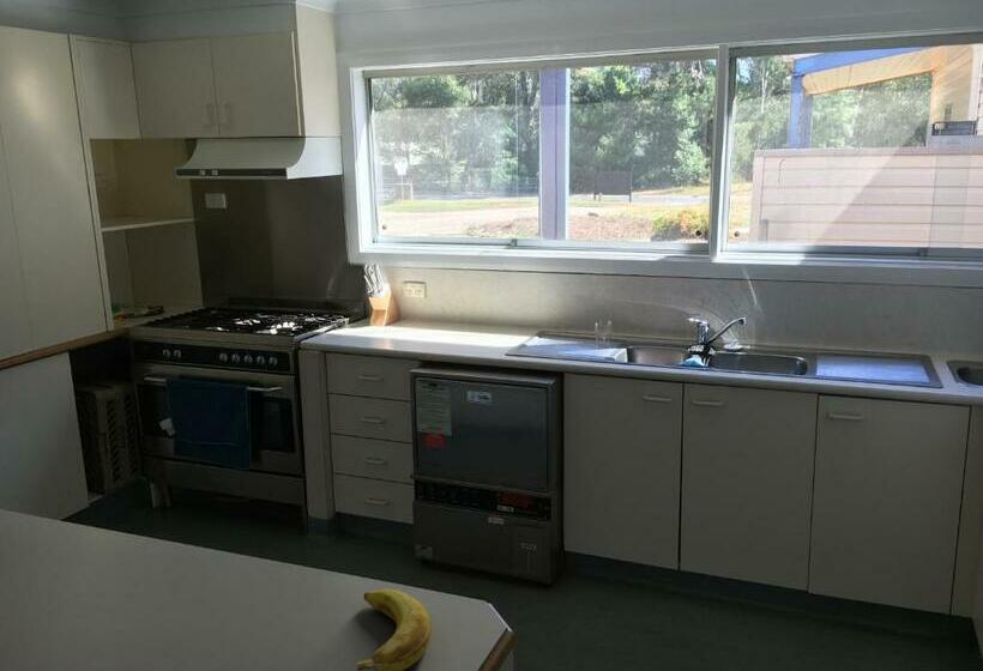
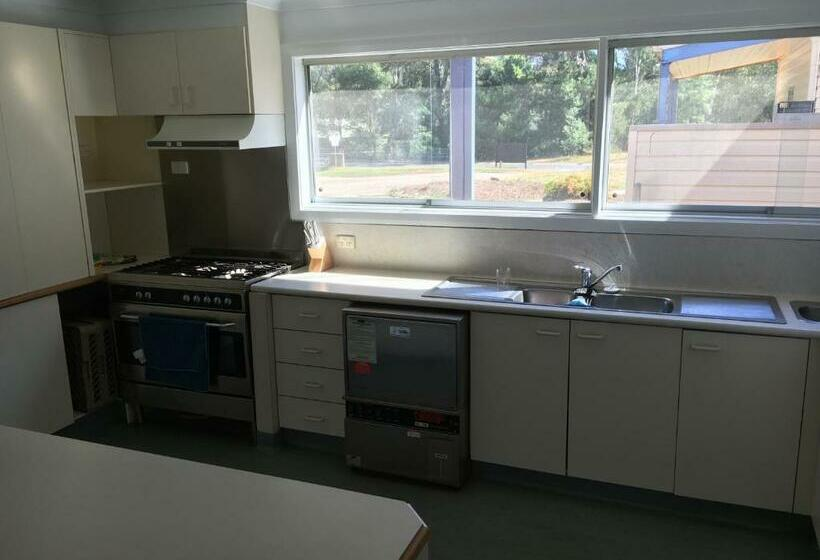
- banana [356,588,433,671]
